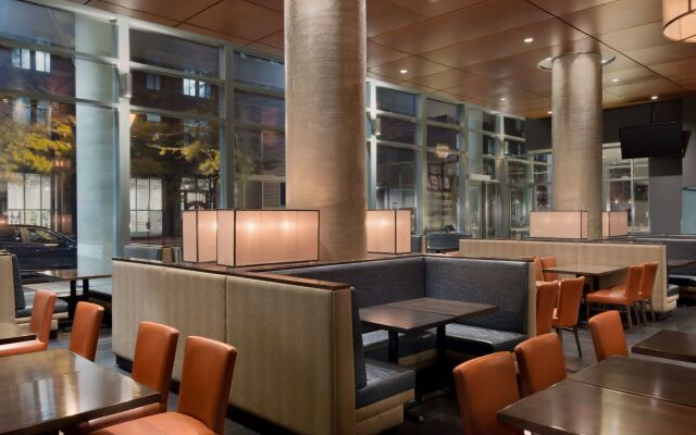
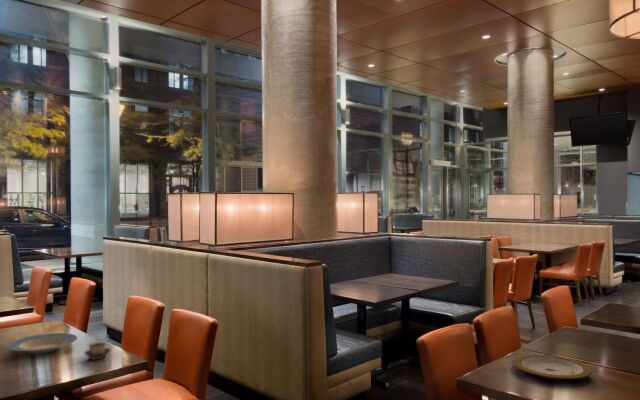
+ plate [6,332,79,354]
+ cup [83,341,111,360]
+ plate [512,353,593,381]
